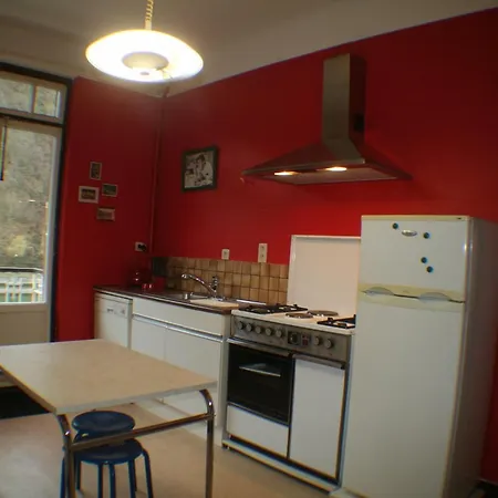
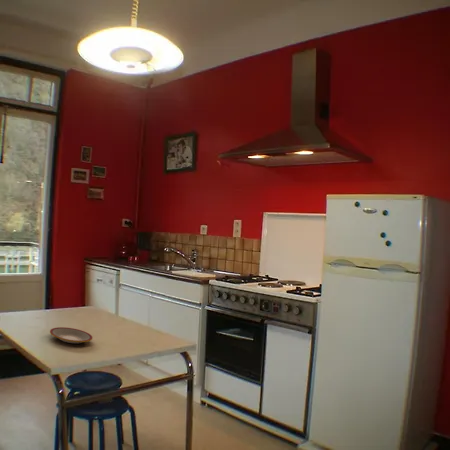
+ plate [49,326,93,344]
